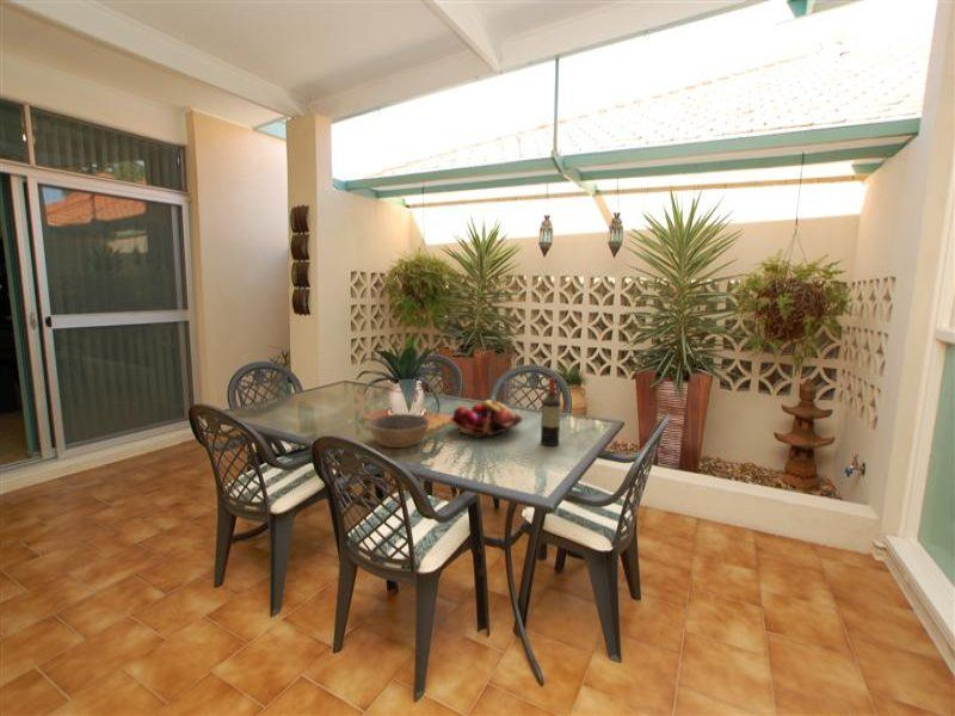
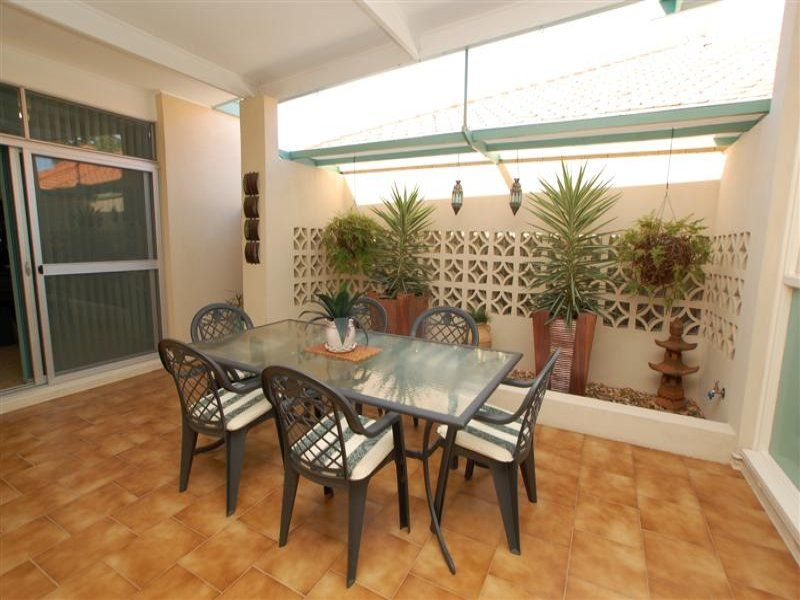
- fruit basket [449,399,524,439]
- bowl [366,413,431,449]
- wine bottle [540,376,561,446]
